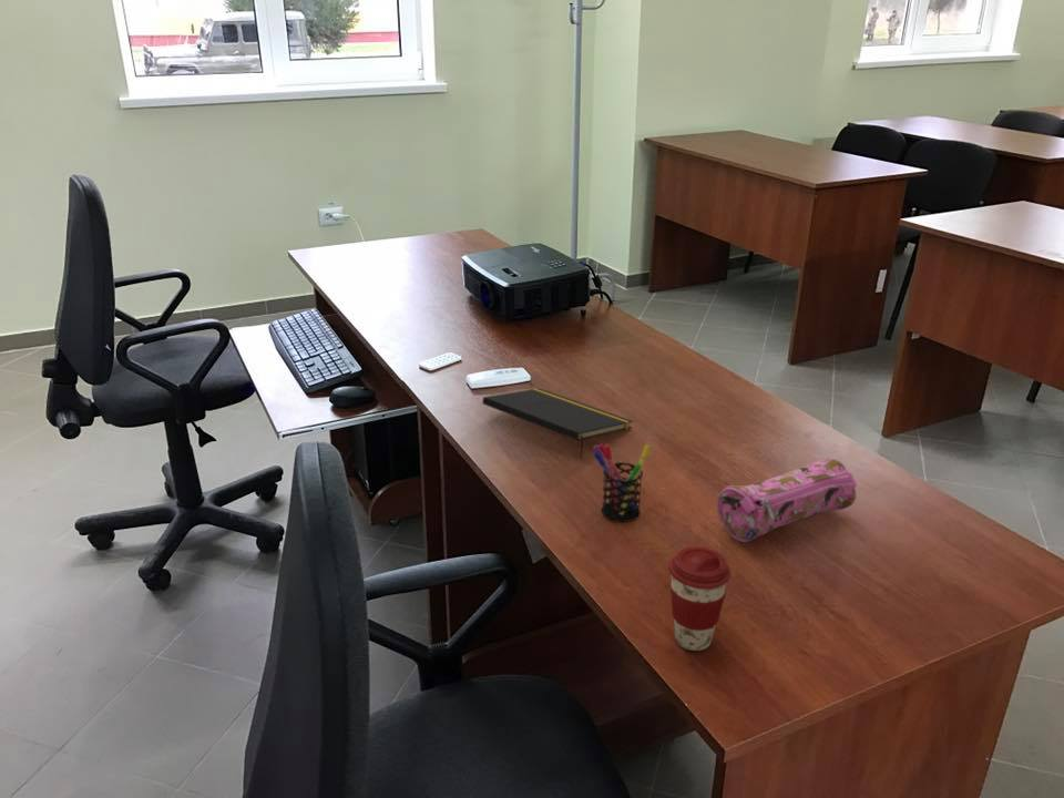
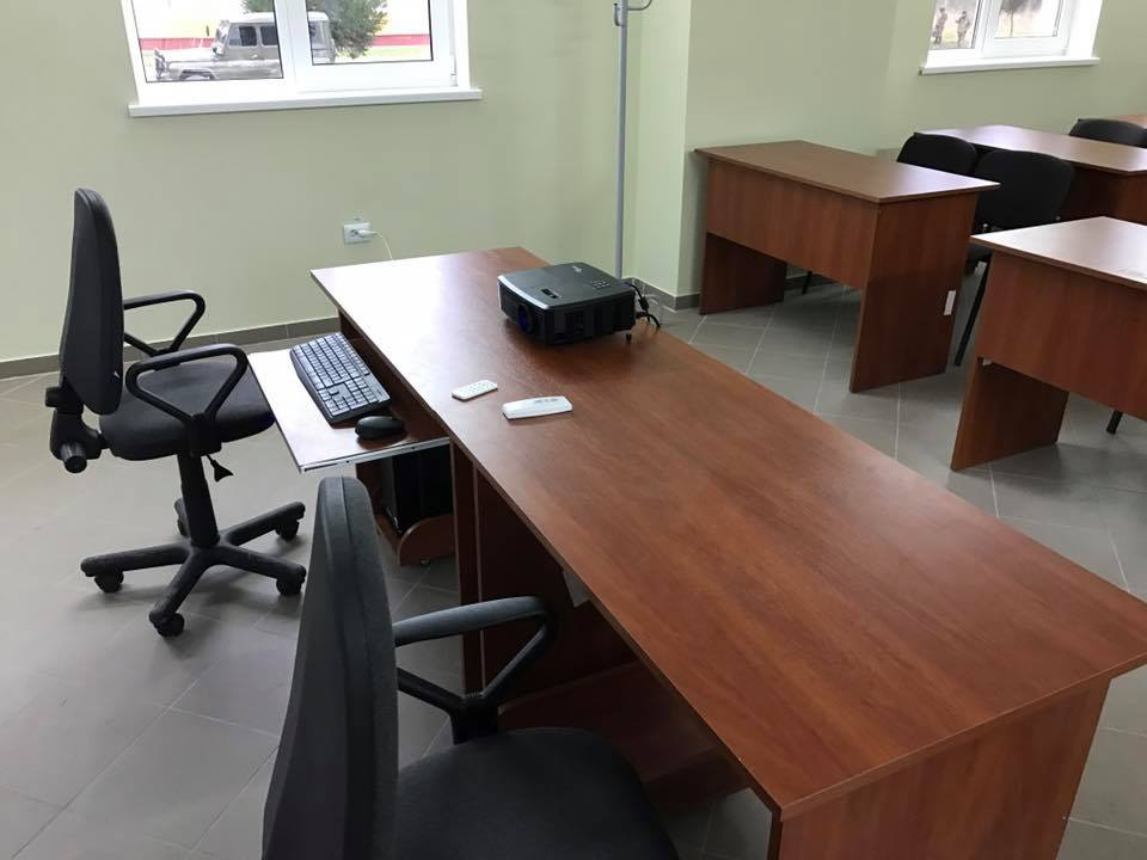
- pen holder [592,443,652,523]
- pencil case [716,457,858,543]
- coffee cup [667,545,732,652]
- notepad [481,388,634,459]
